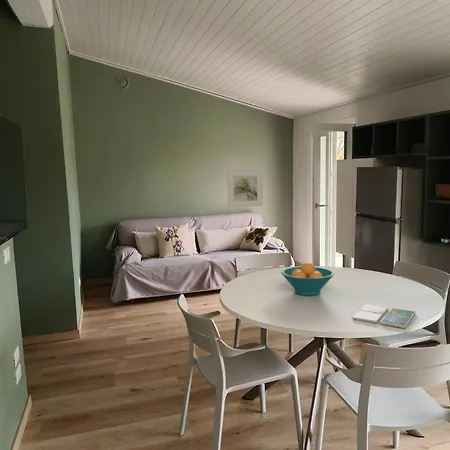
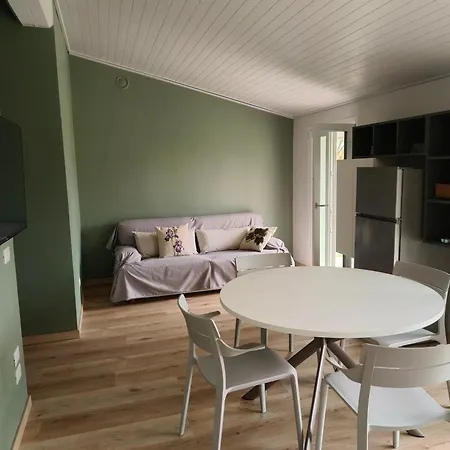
- drink coaster [352,303,417,329]
- fruit bowl [280,262,335,296]
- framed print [226,169,264,208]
